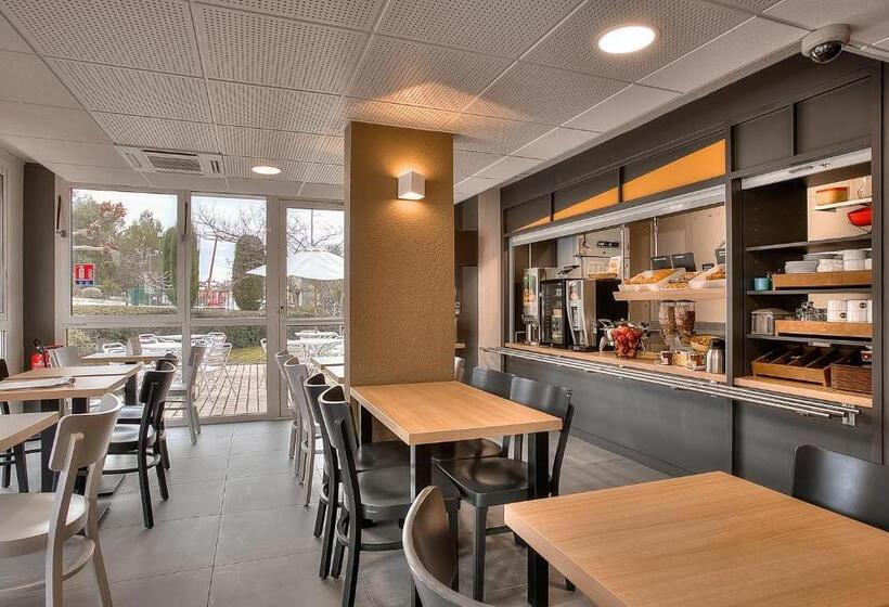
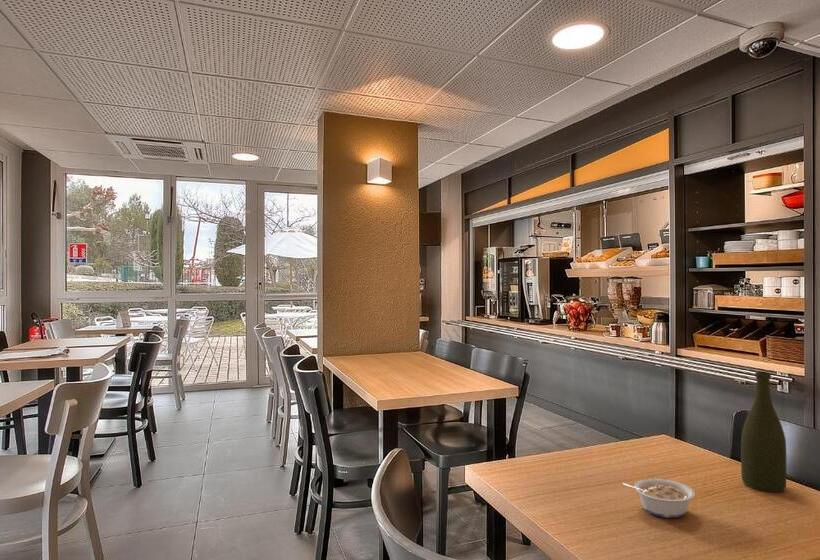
+ legume [621,478,696,519]
+ bottle [740,371,787,493]
